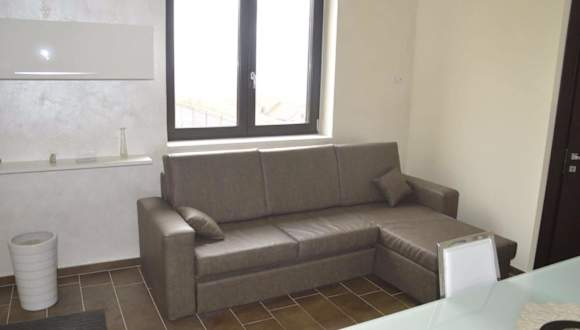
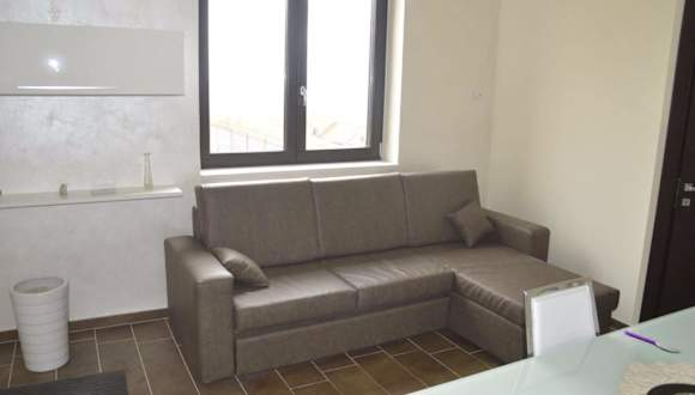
+ spoon [623,329,679,353]
